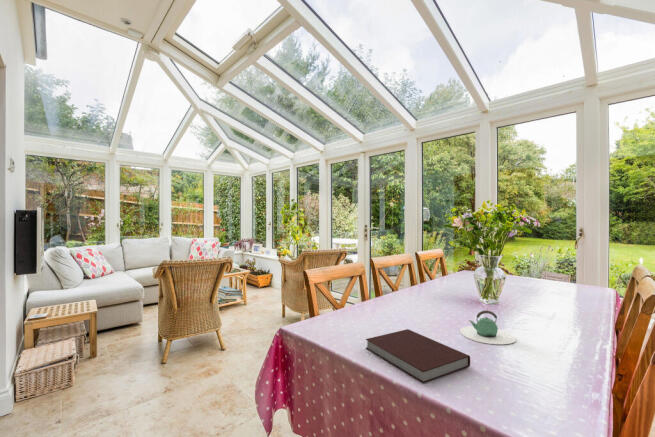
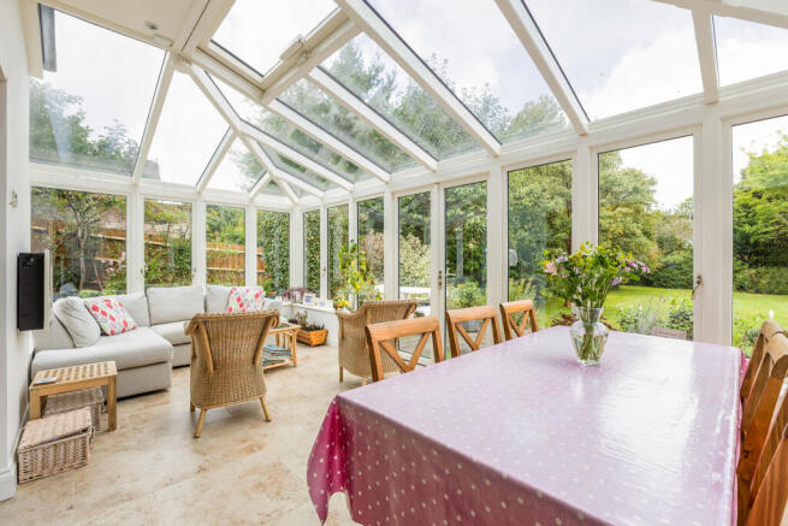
- teapot [459,310,516,345]
- notebook [365,328,471,384]
